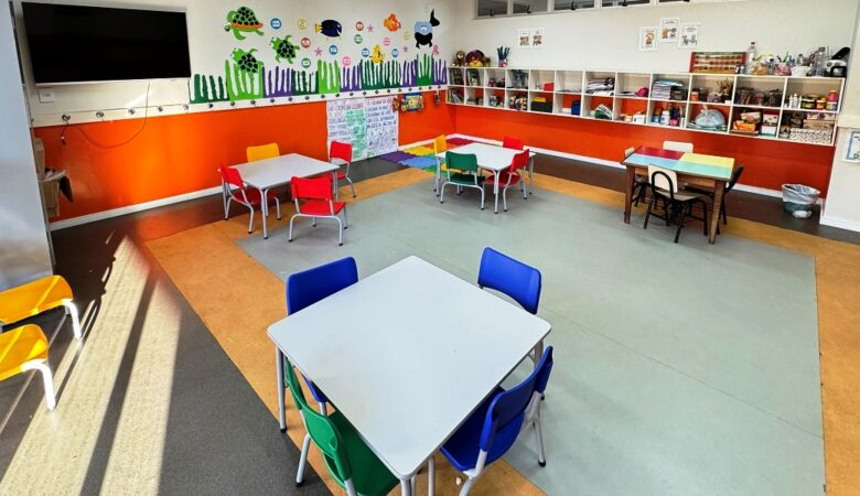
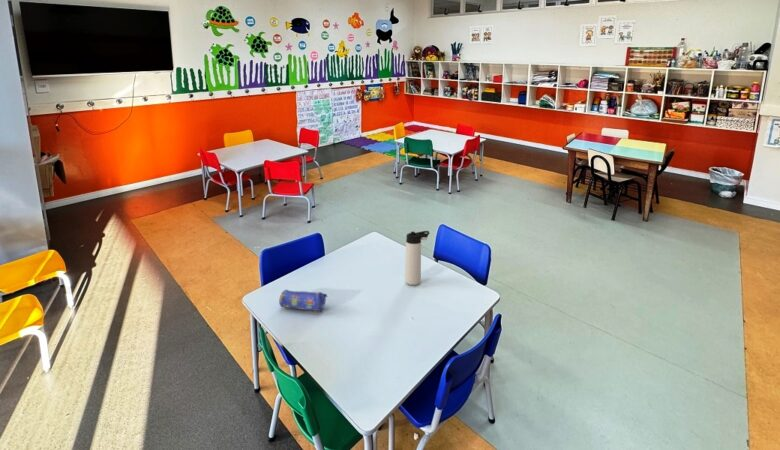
+ pencil case [278,289,329,313]
+ thermos bottle [404,230,431,286]
